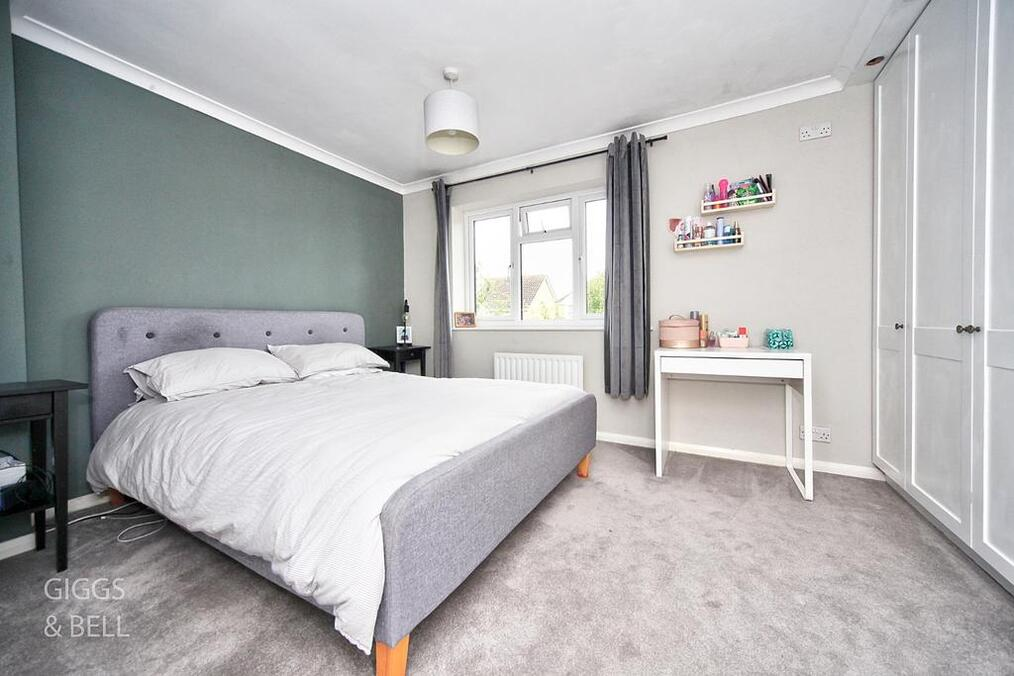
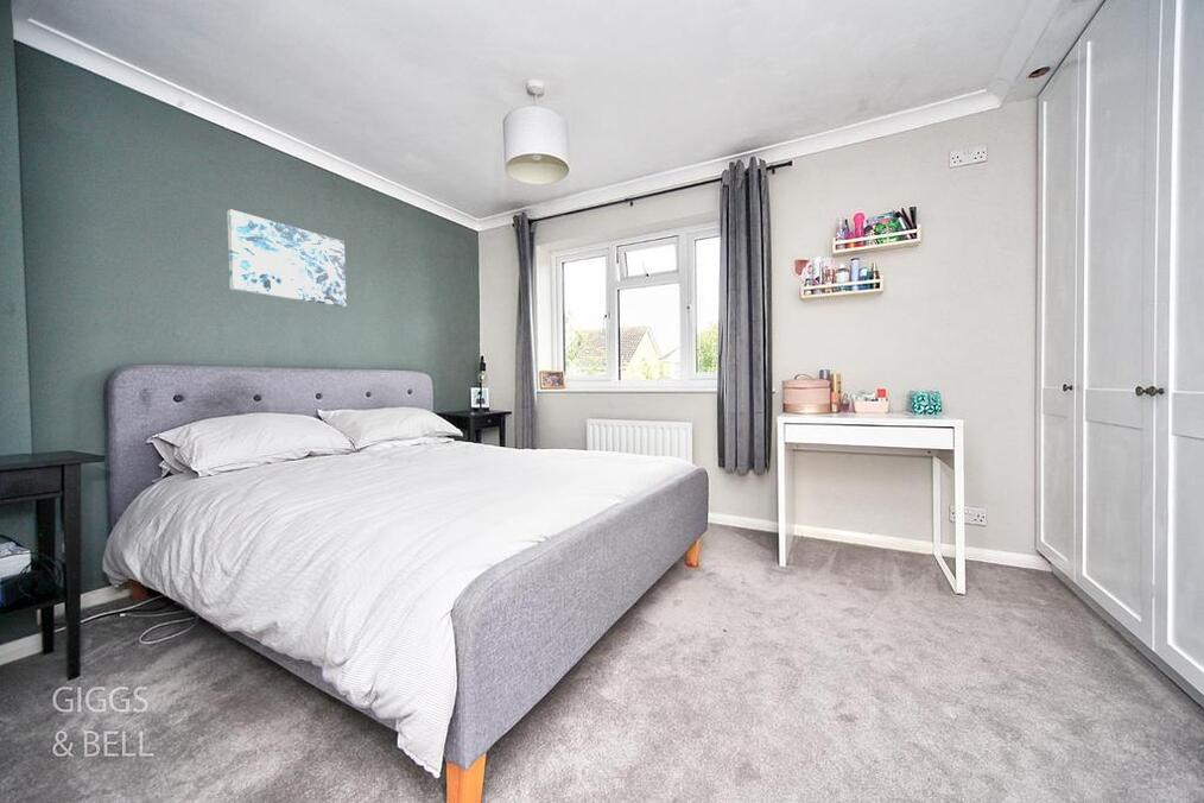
+ wall art [226,208,347,308]
